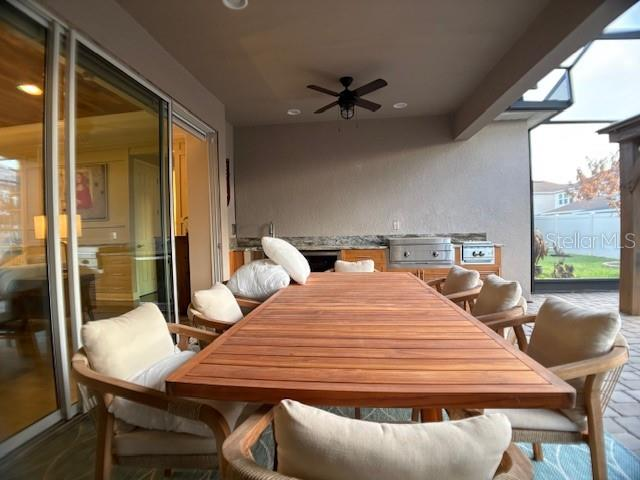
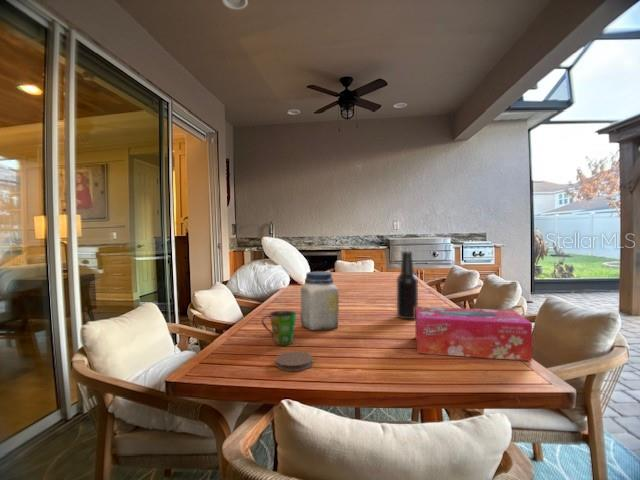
+ beer bottle [396,250,419,320]
+ cup [261,310,297,346]
+ coaster [275,351,314,372]
+ tissue box [414,306,533,362]
+ jar [300,270,340,331]
